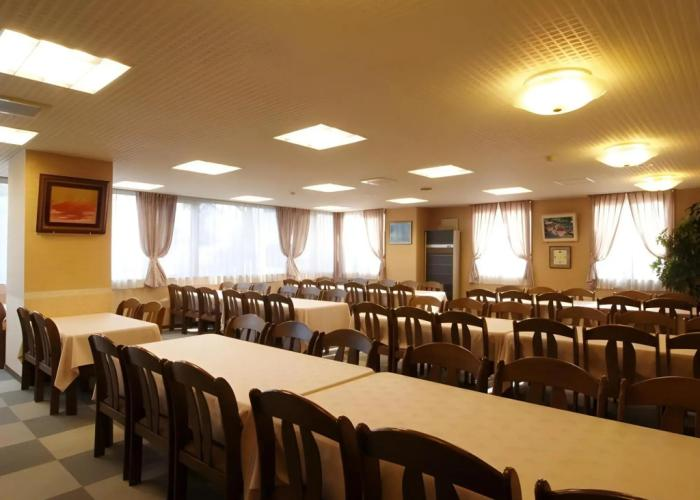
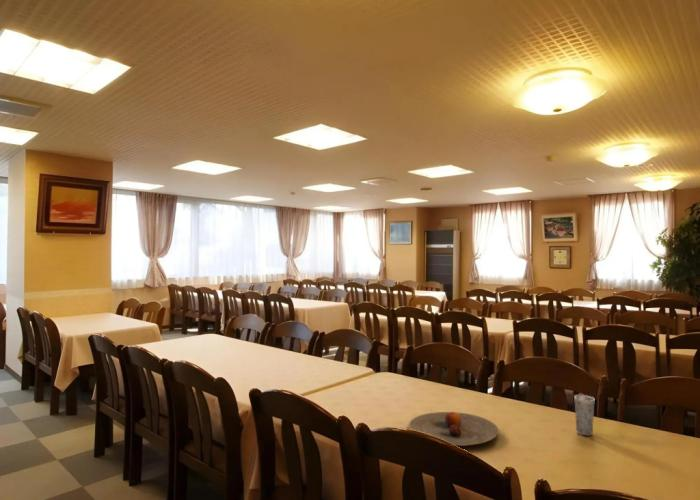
+ plate [407,411,500,447]
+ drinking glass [573,394,596,437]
